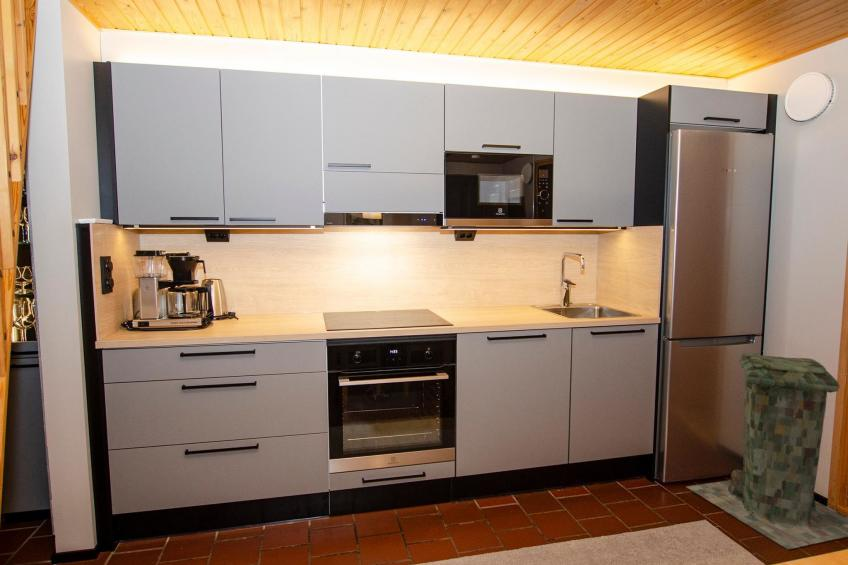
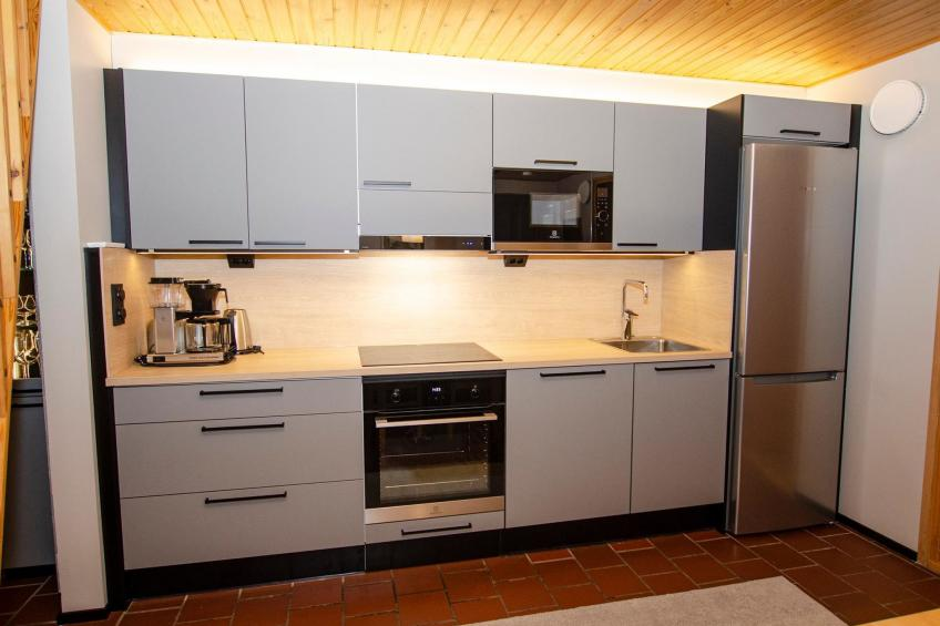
- trash can [686,352,848,550]
